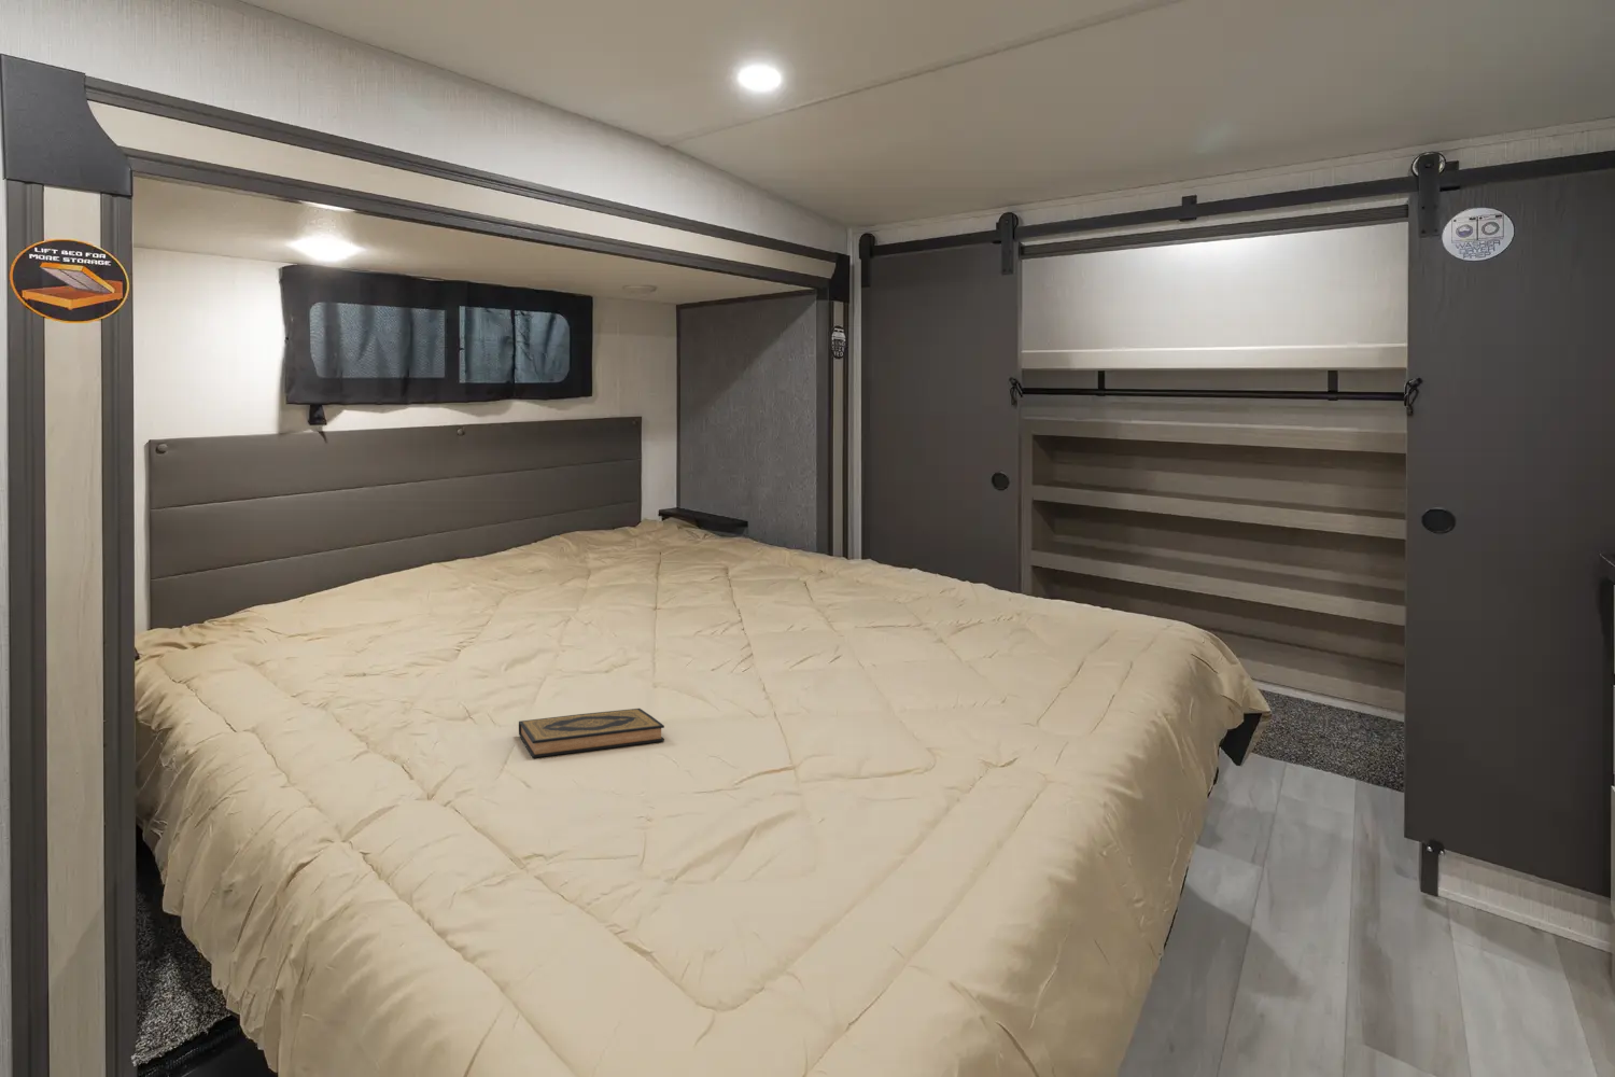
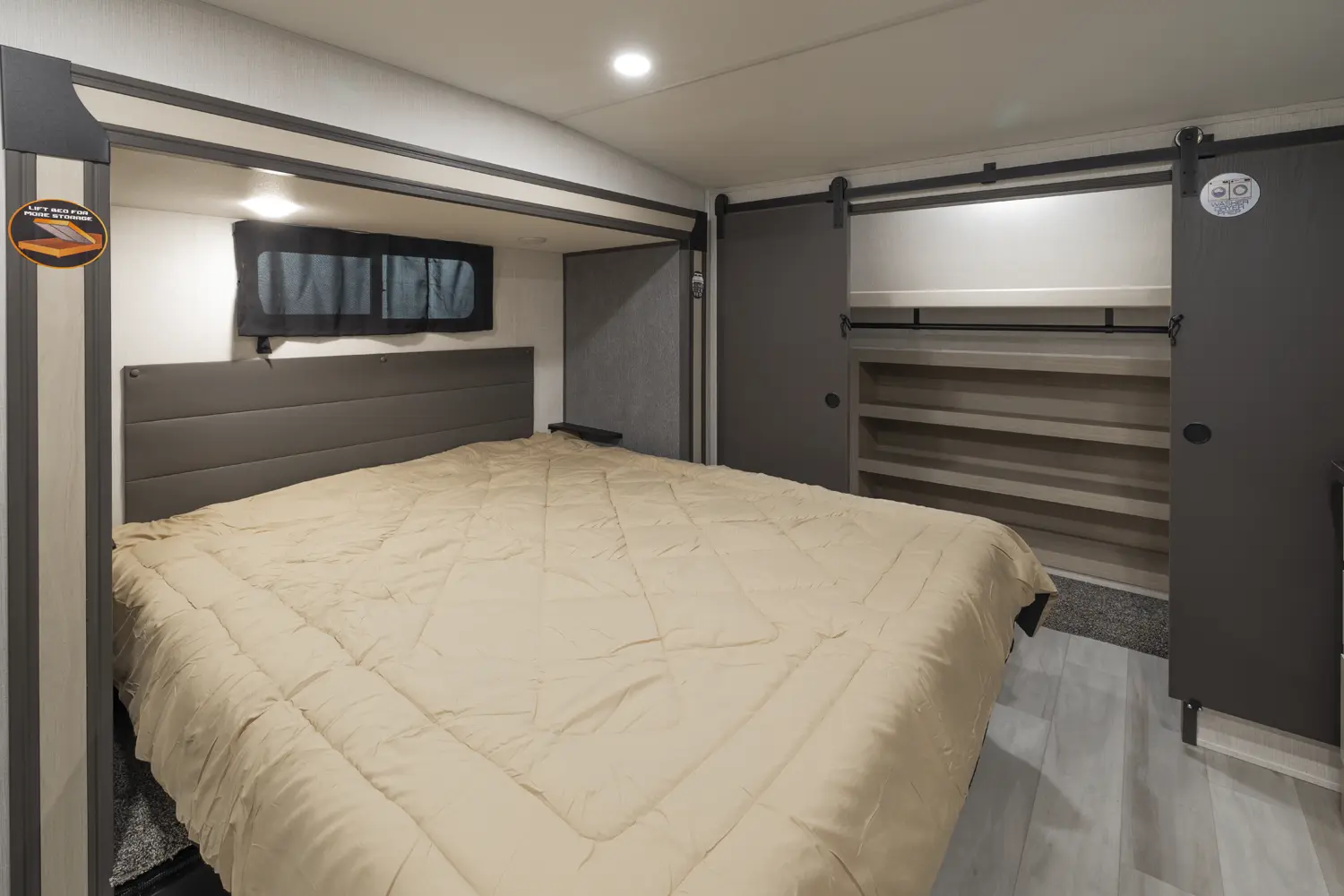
- hardback book [518,708,666,760]
